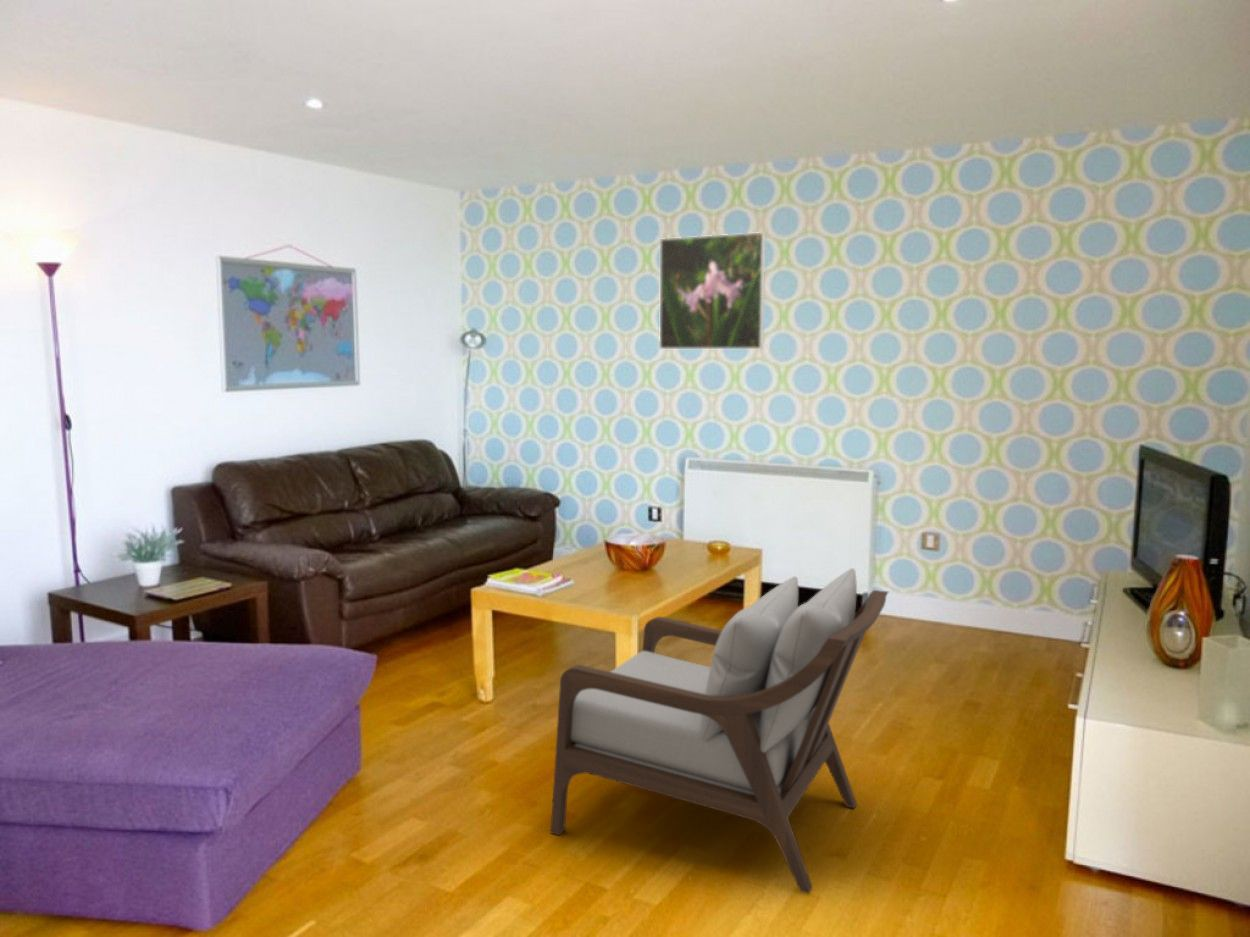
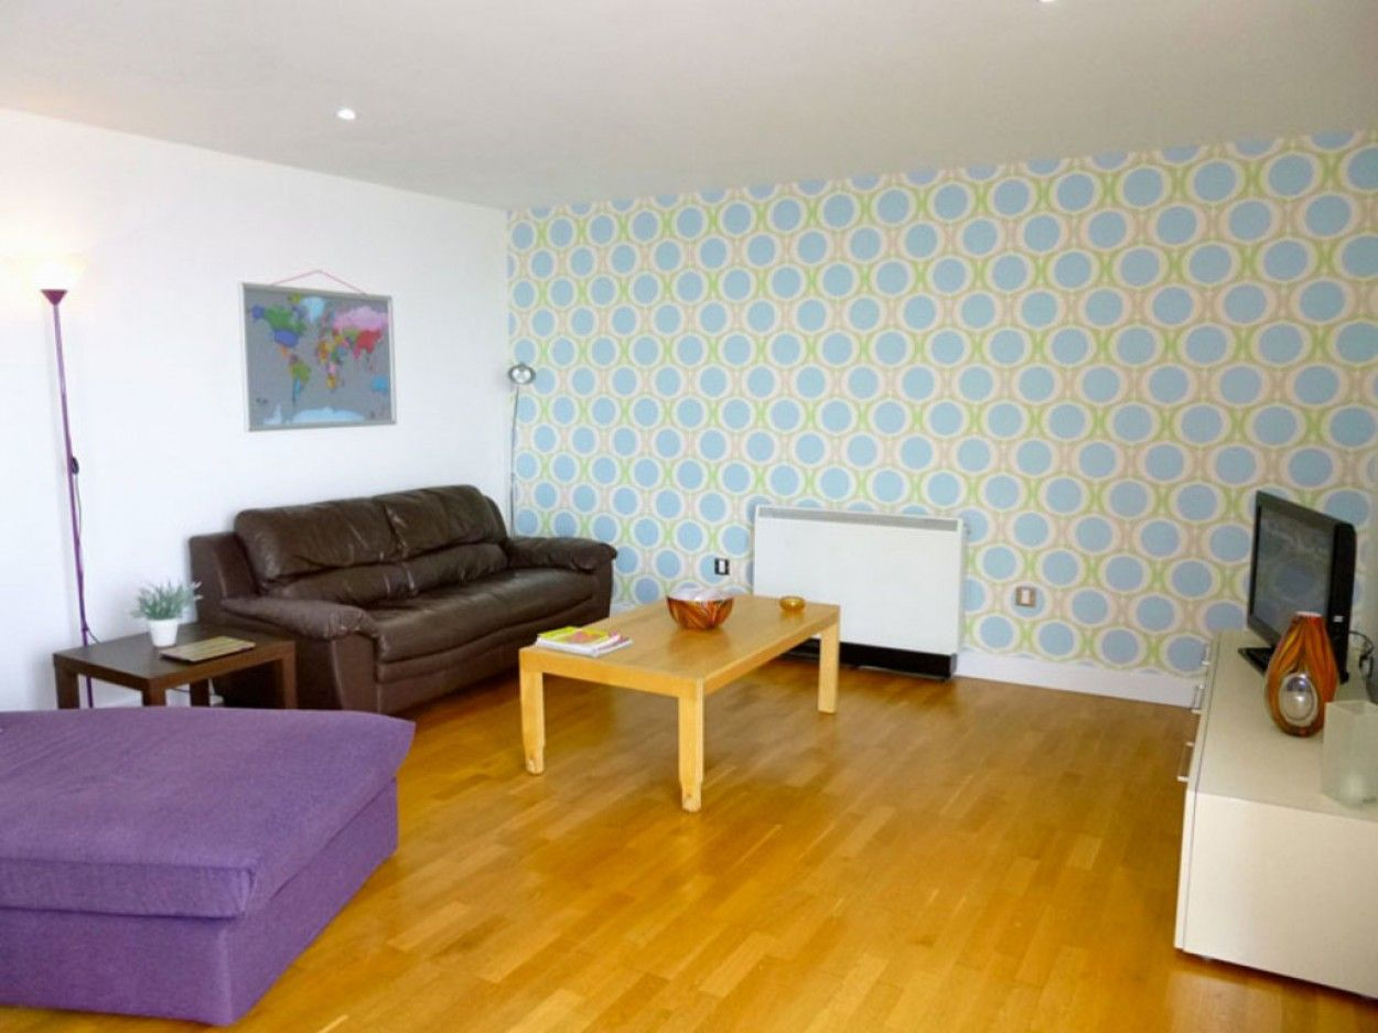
- armchair [550,567,889,895]
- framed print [658,231,766,350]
